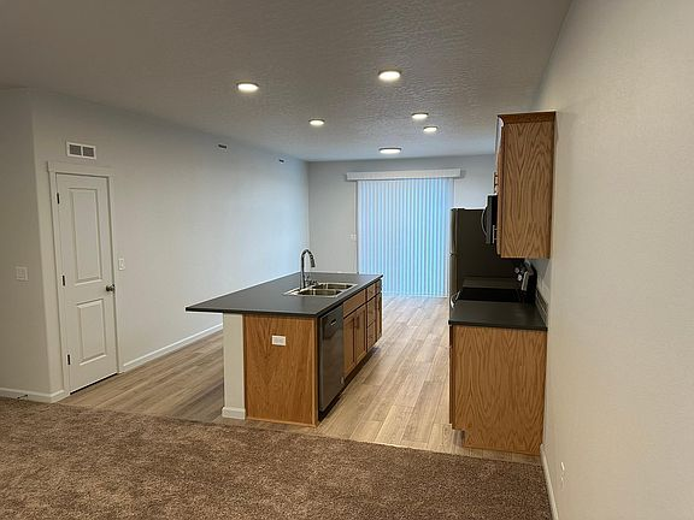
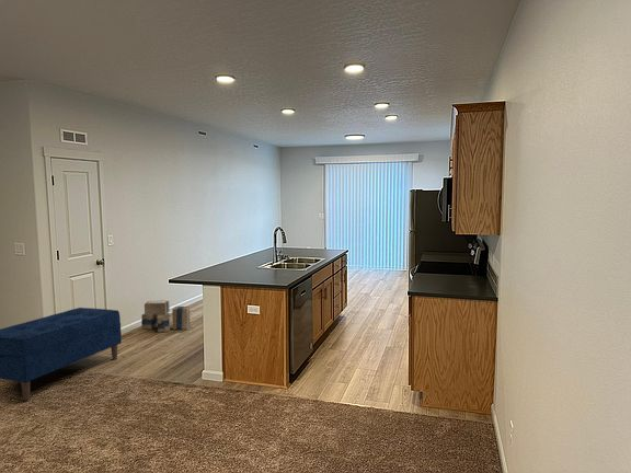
+ cardboard box [140,299,192,333]
+ bench [0,307,123,402]
